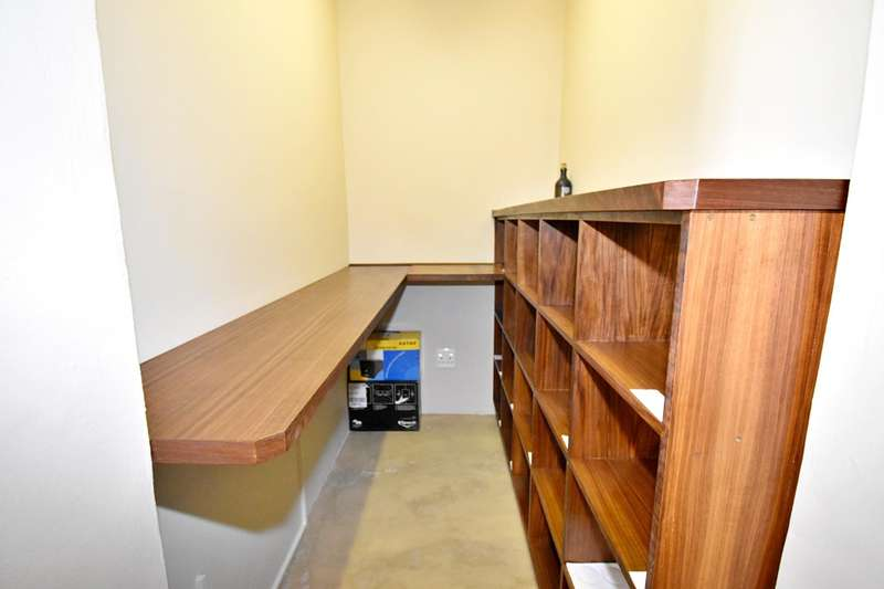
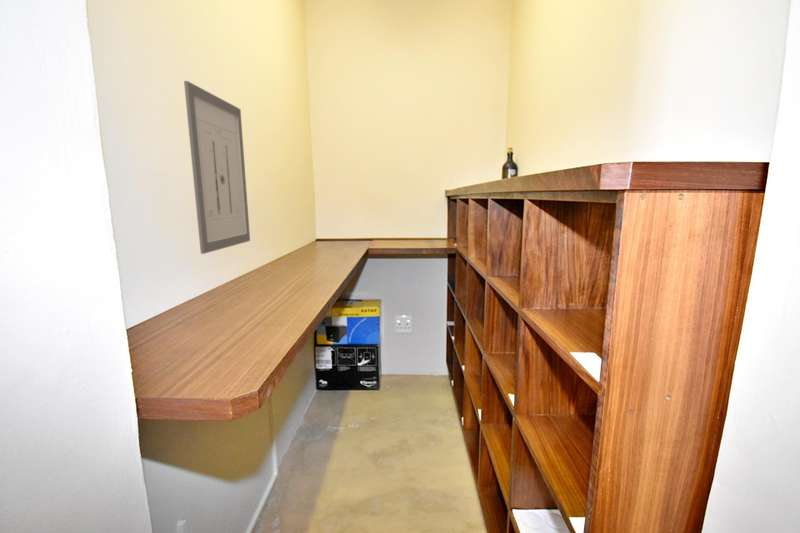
+ wall art [183,80,251,255]
